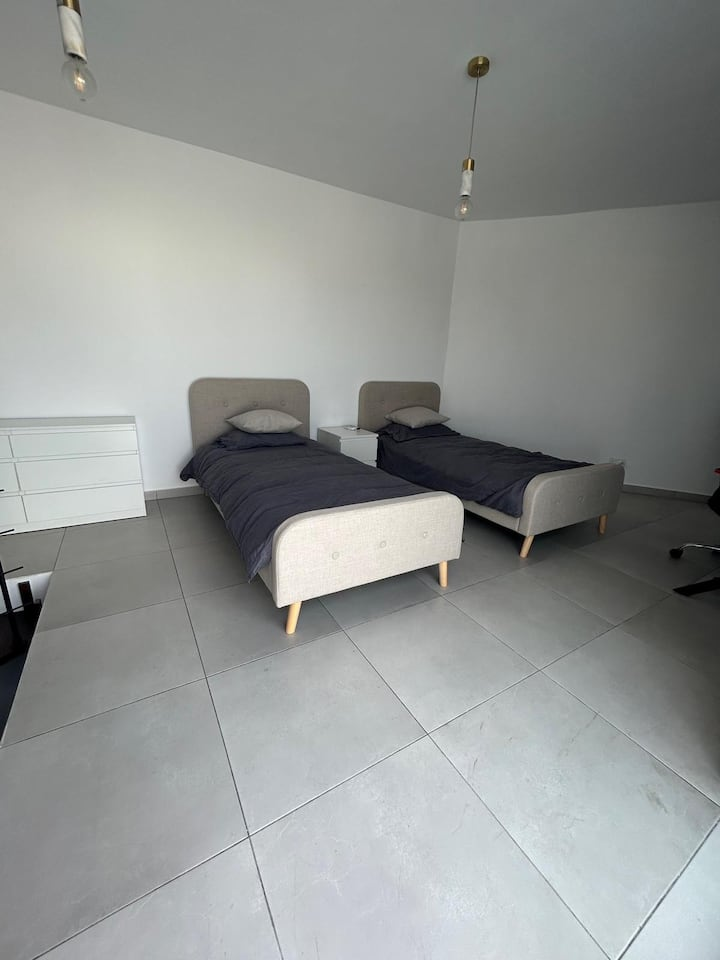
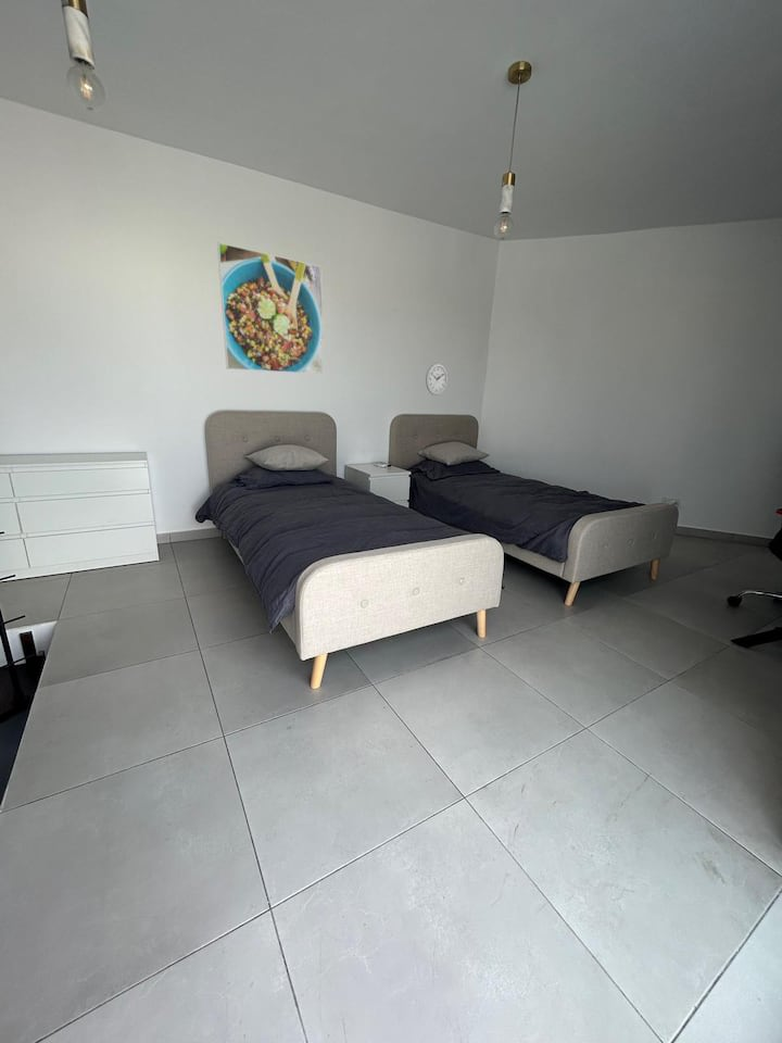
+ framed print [216,241,324,375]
+ wall clock [425,363,449,397]
